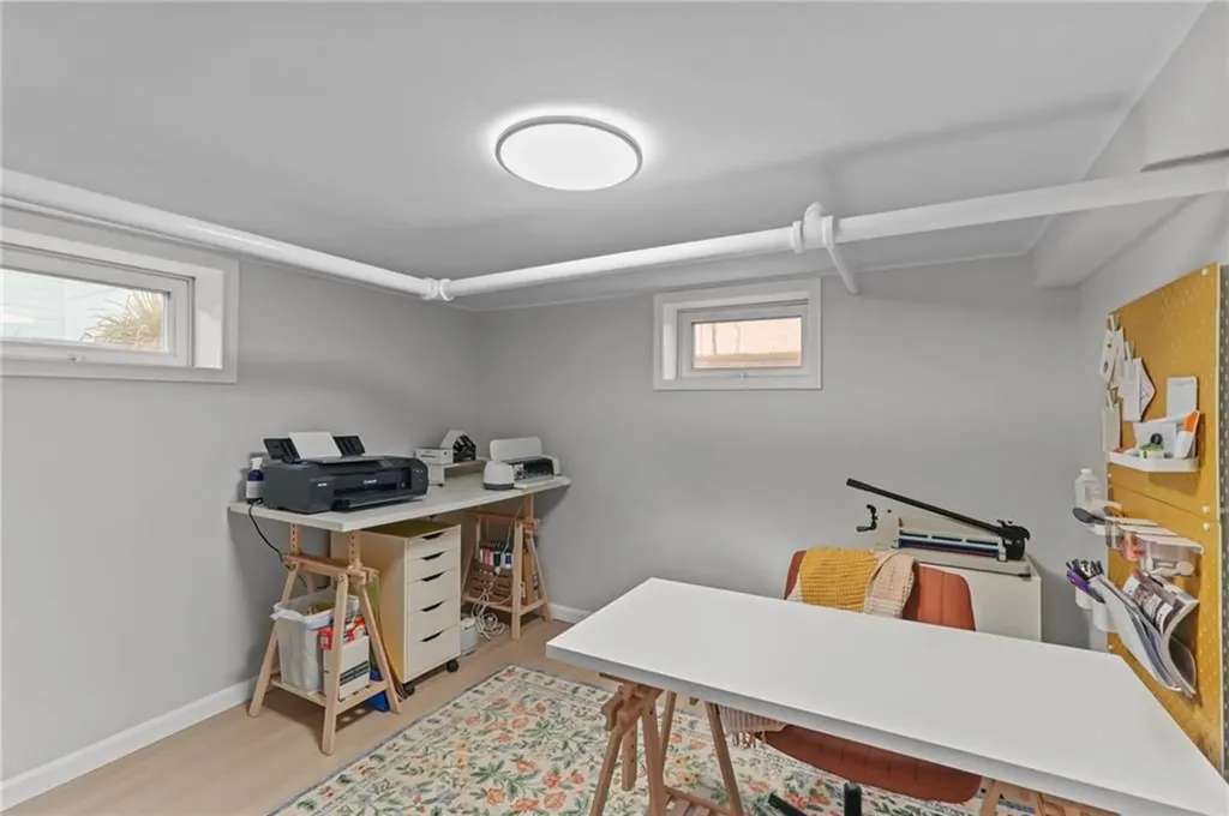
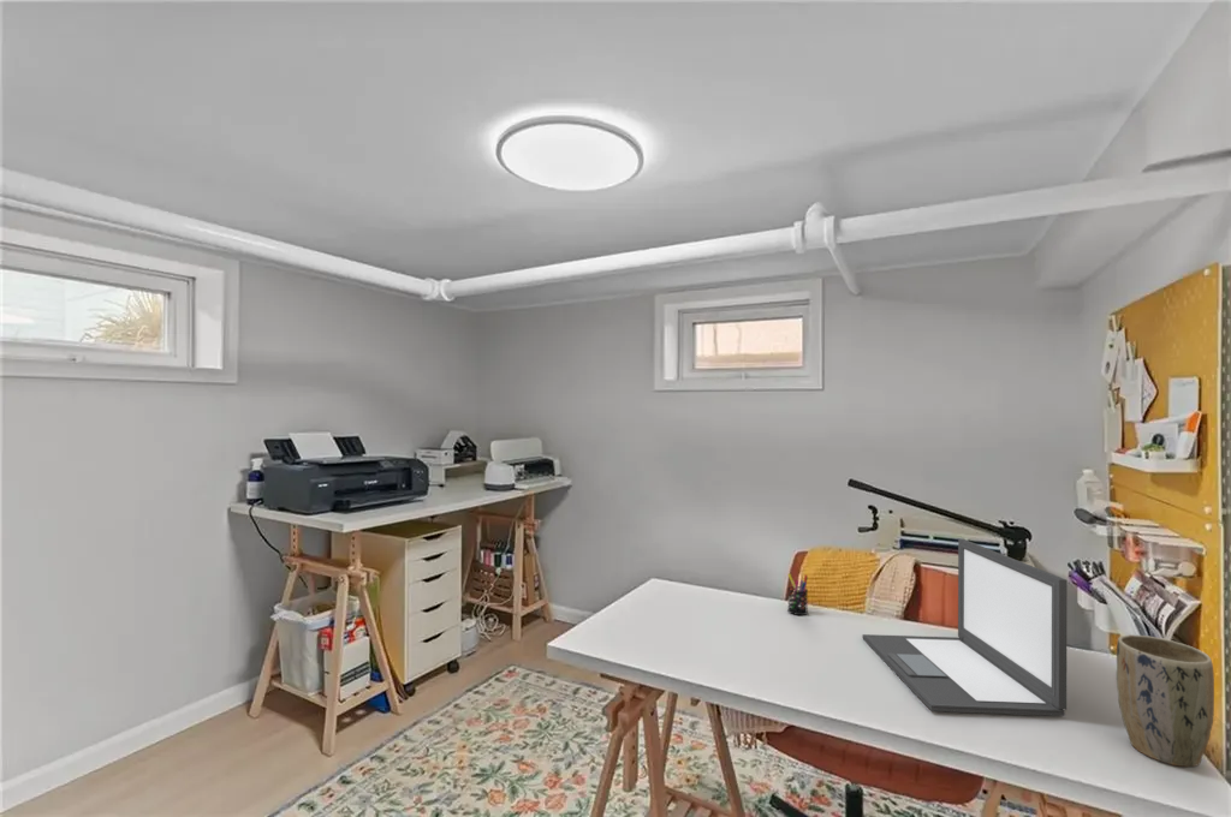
+ laptop [862,538,1069,717]
+ plant pot [1116,633,1215,768]
+ pen holder [786,572,809,616]
